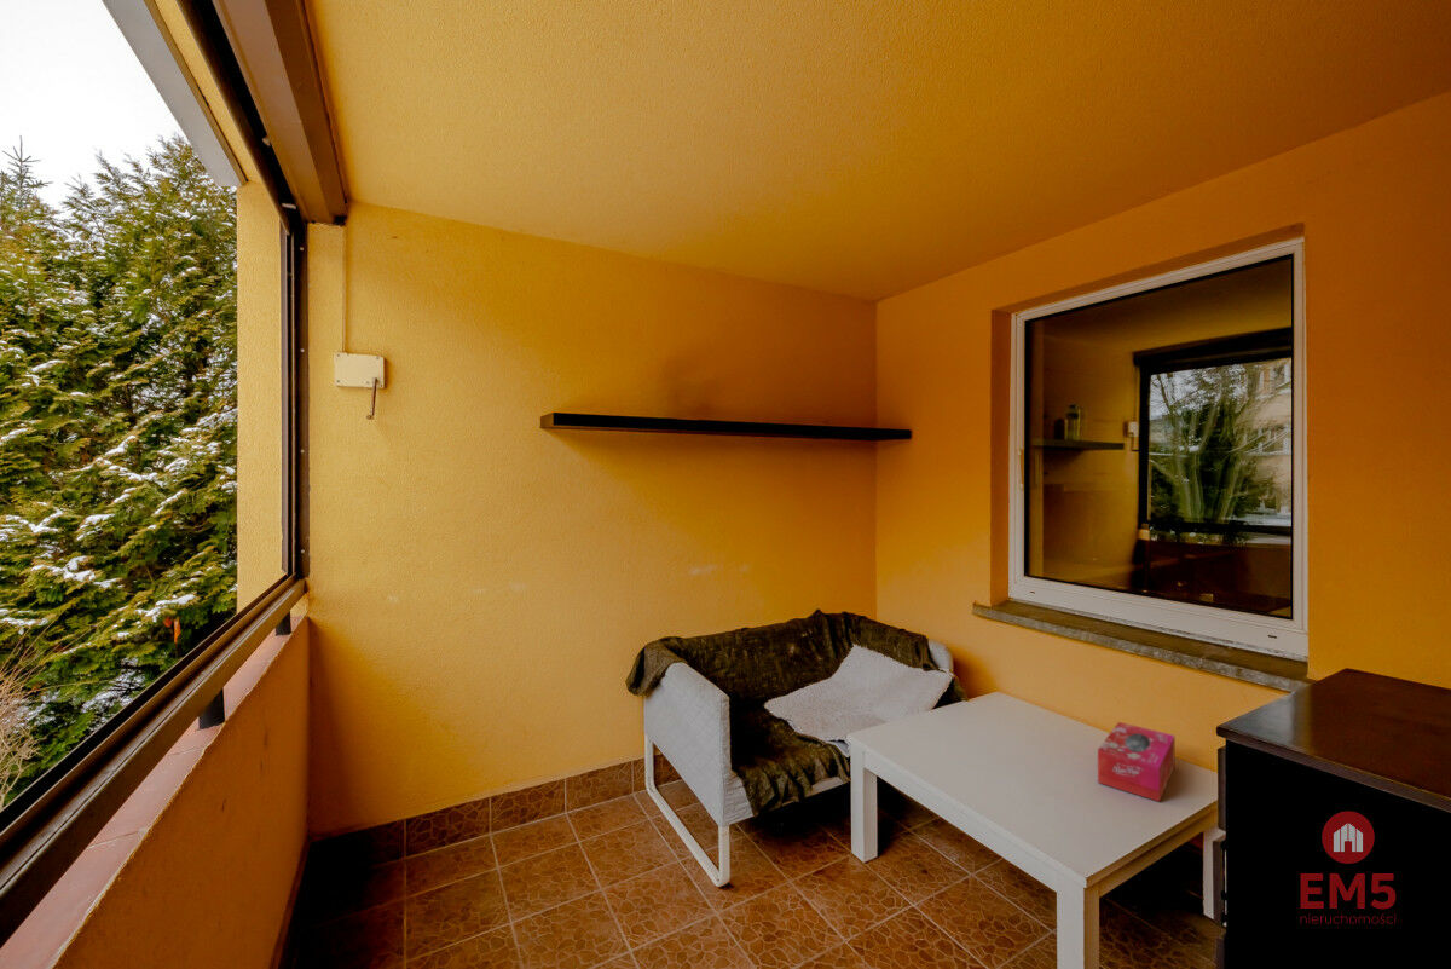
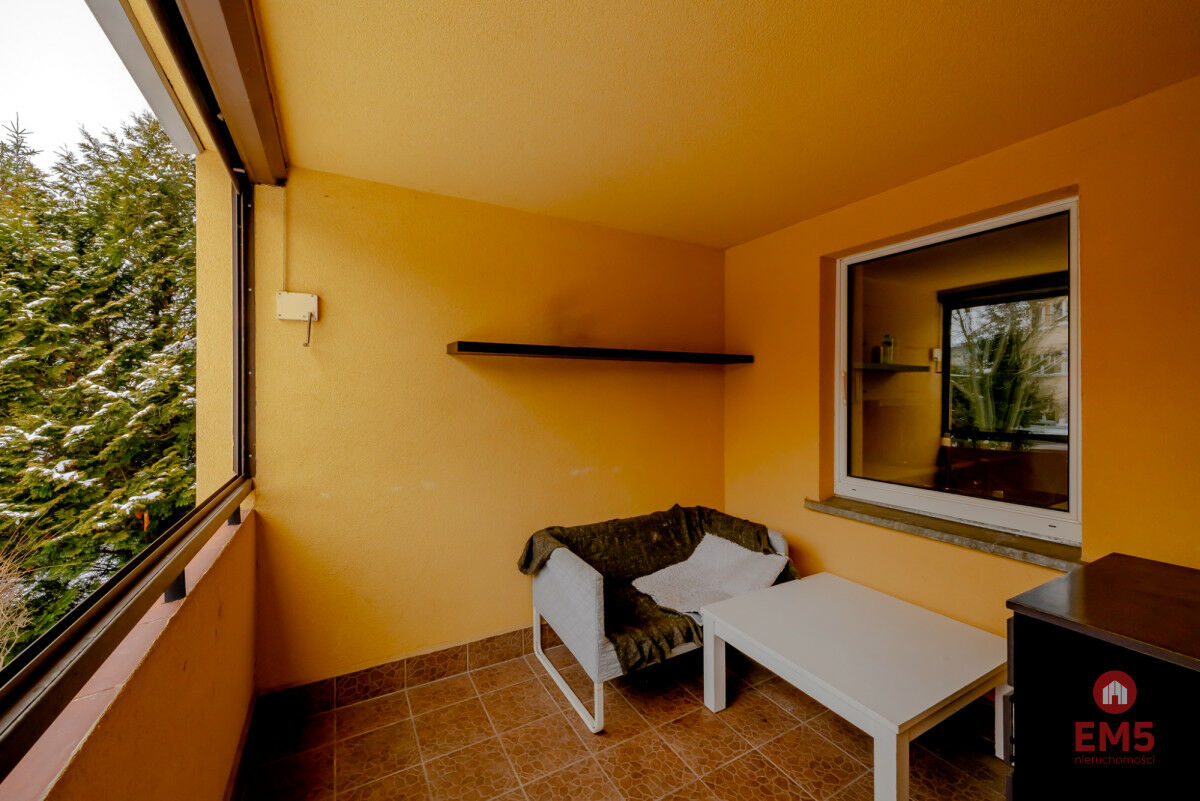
- tissue box [1097,721,1177,803]
